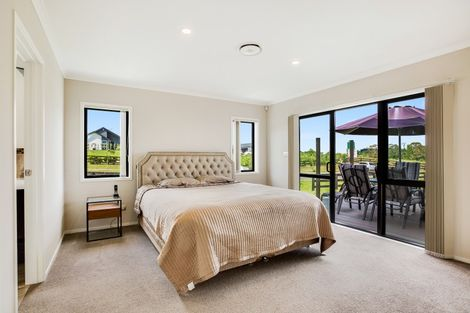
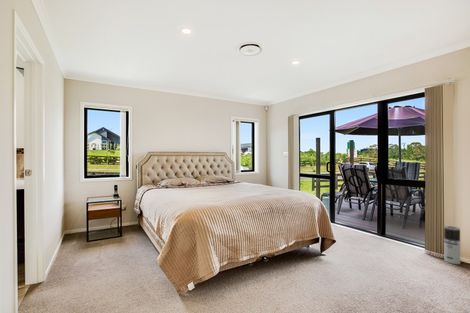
+ air purifier [443,225,461,265]
